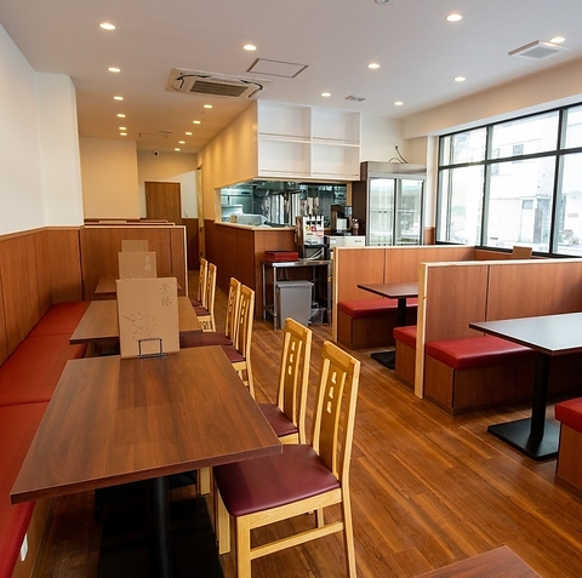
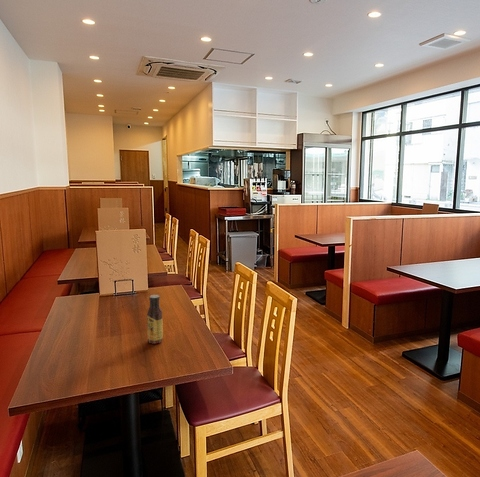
+ sauce bottle [146,294,164,345]
